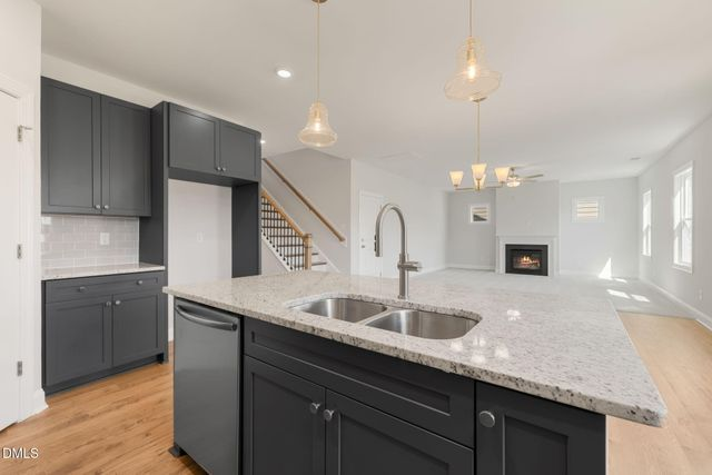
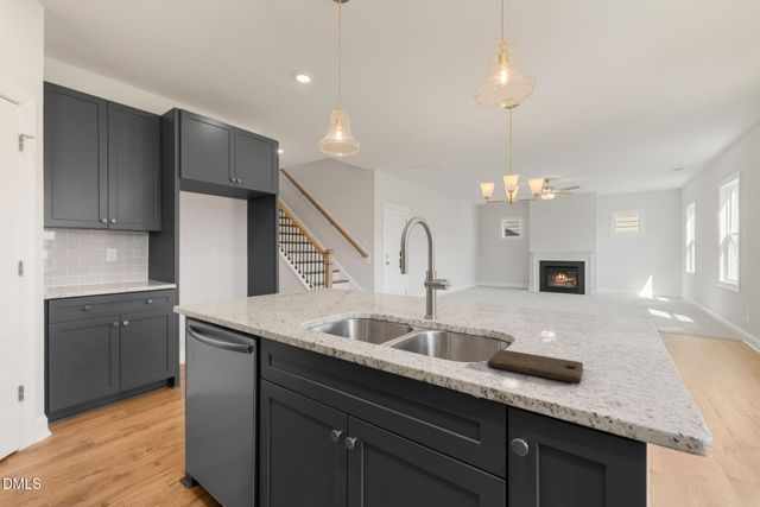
+ cutting board [487,348,584,385]
